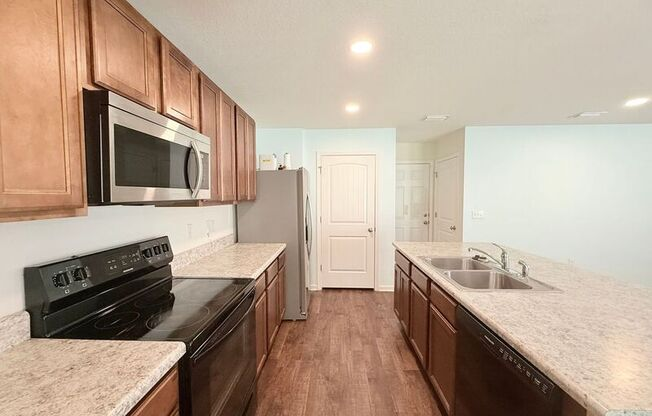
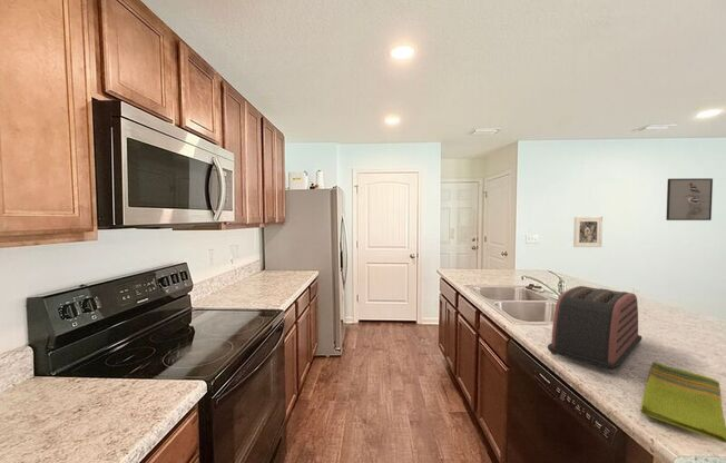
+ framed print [665,177,714,221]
+ toaster [547,285,644,373]
+ dish towel [639,361,726,444]
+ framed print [572,216,604,248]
